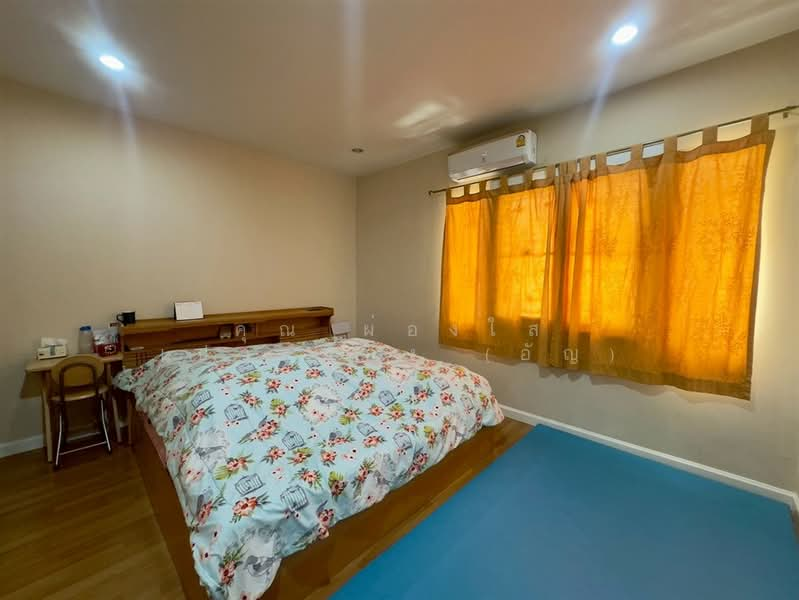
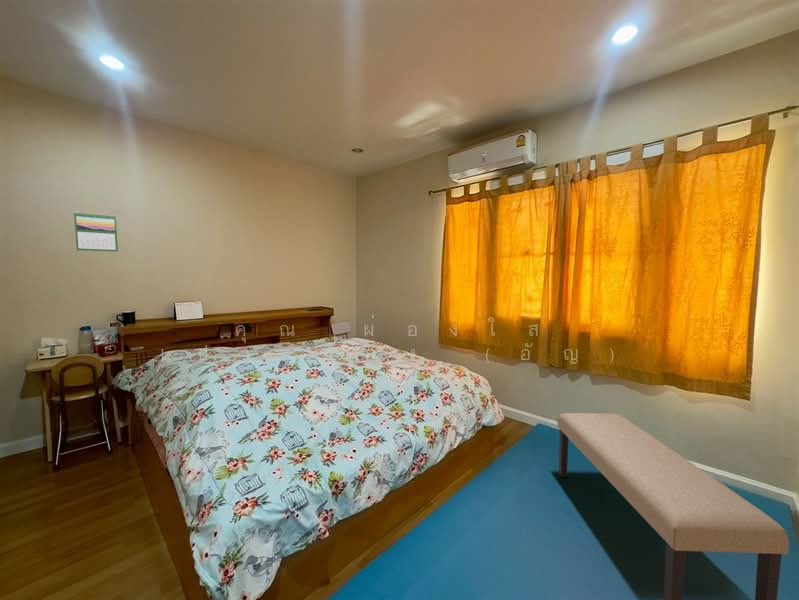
+ calendar [73,211,119,253]
+ bench [557,412,790,600]
